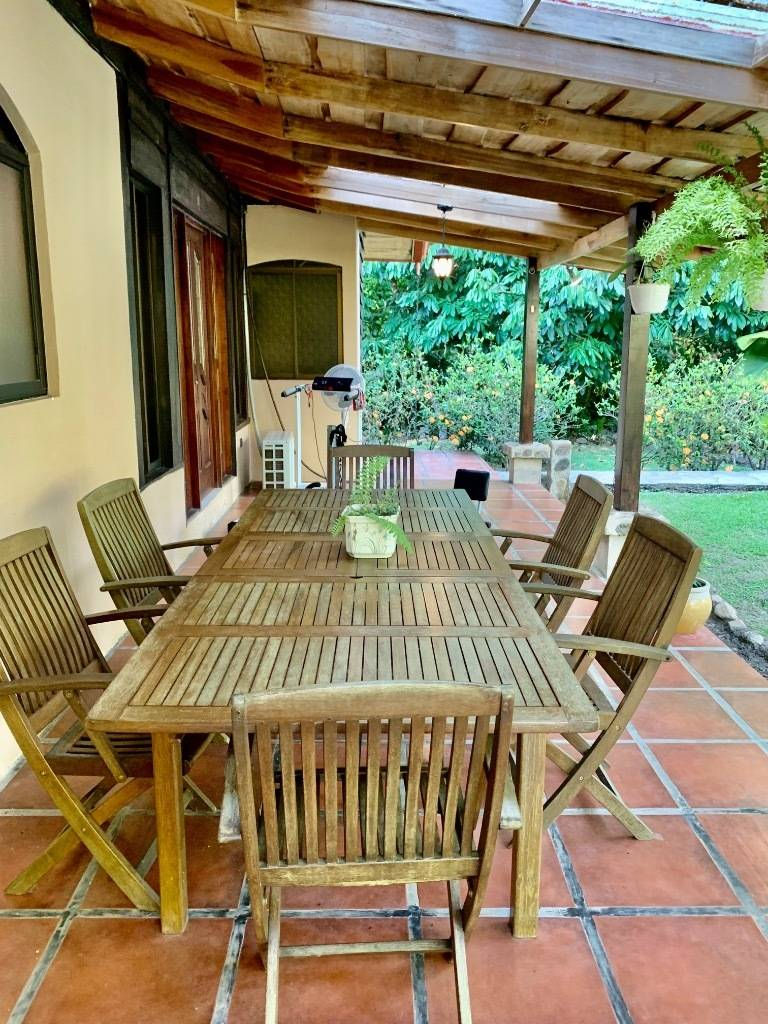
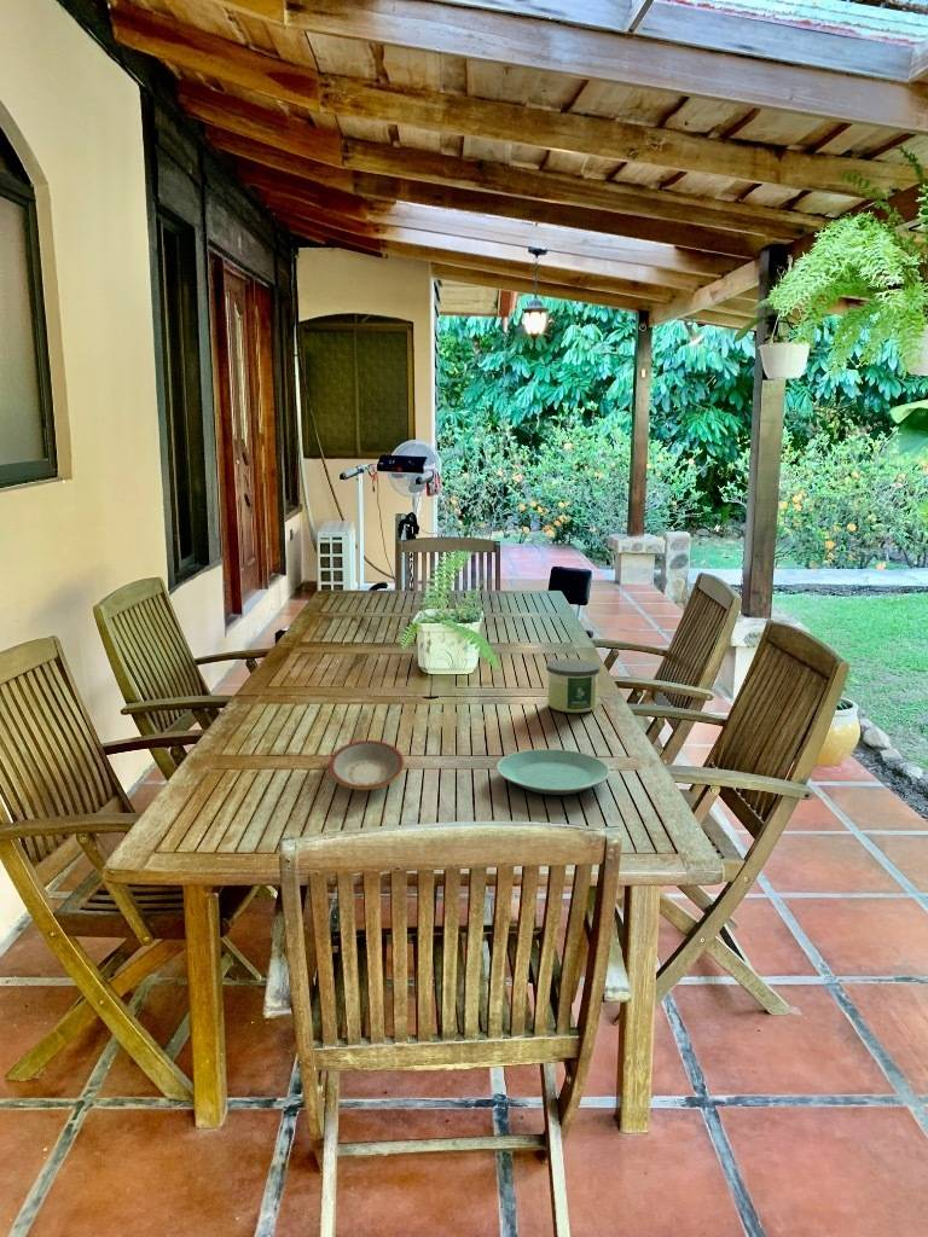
+ plate [327,739,405,791]
+ candle [545,658,602,714]
+ plate [495,748,611,796]
